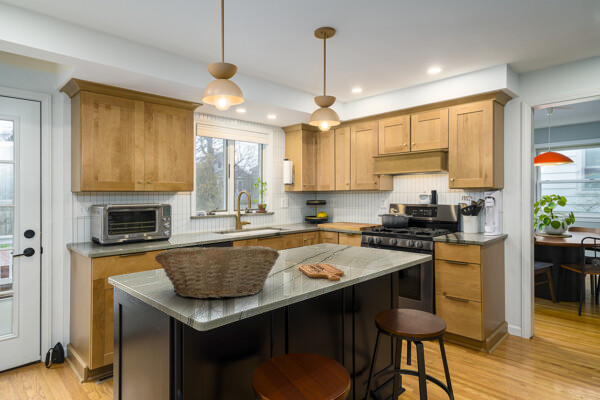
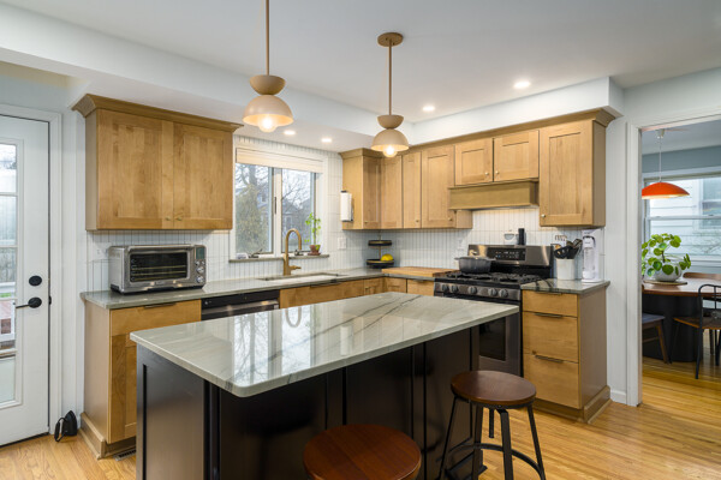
- cutting board [298,263,345,282]
- fruit basket [154,245,281,300]
